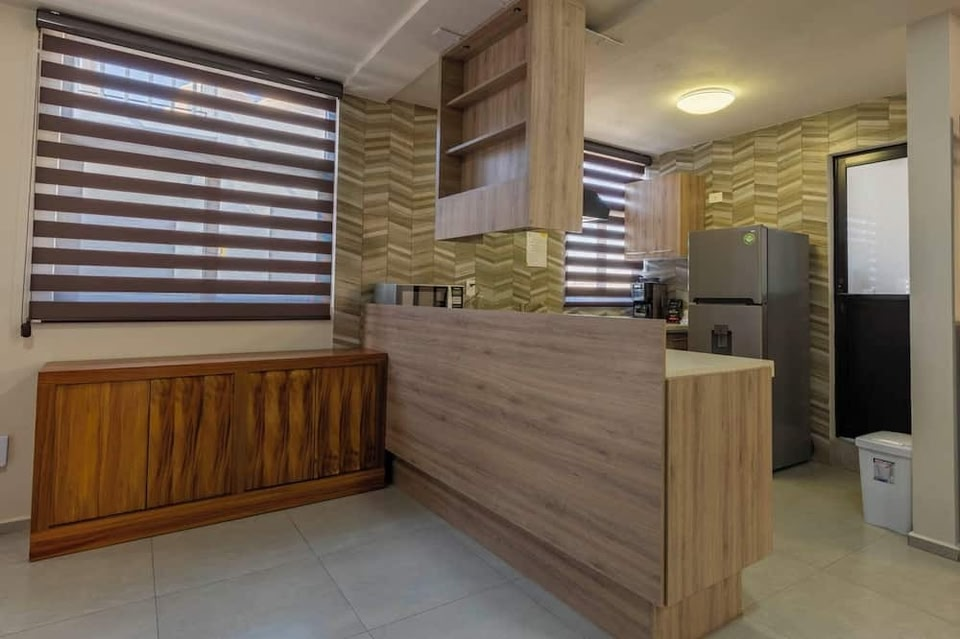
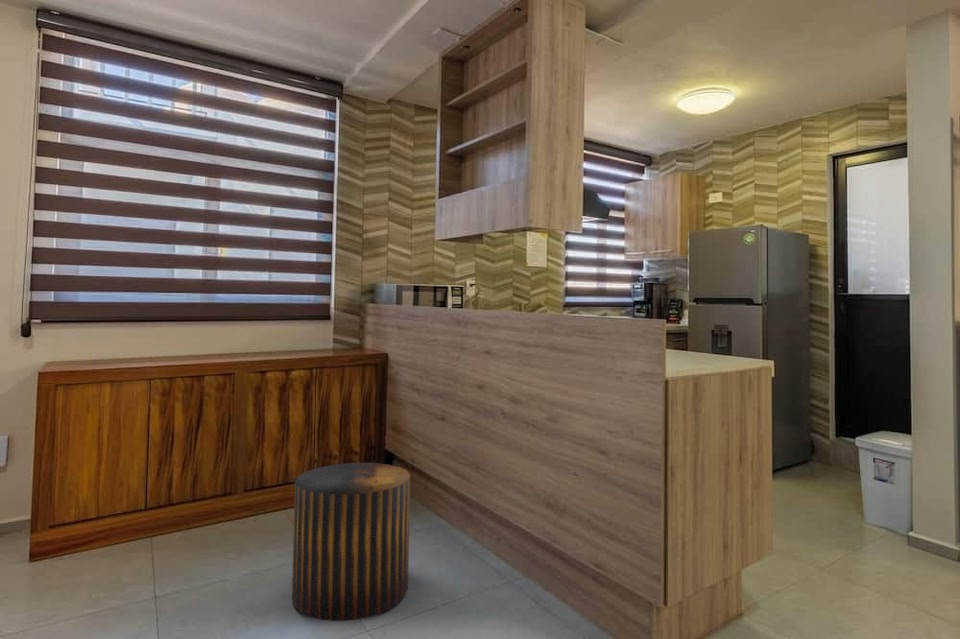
+ stool [291,462,411,622]
